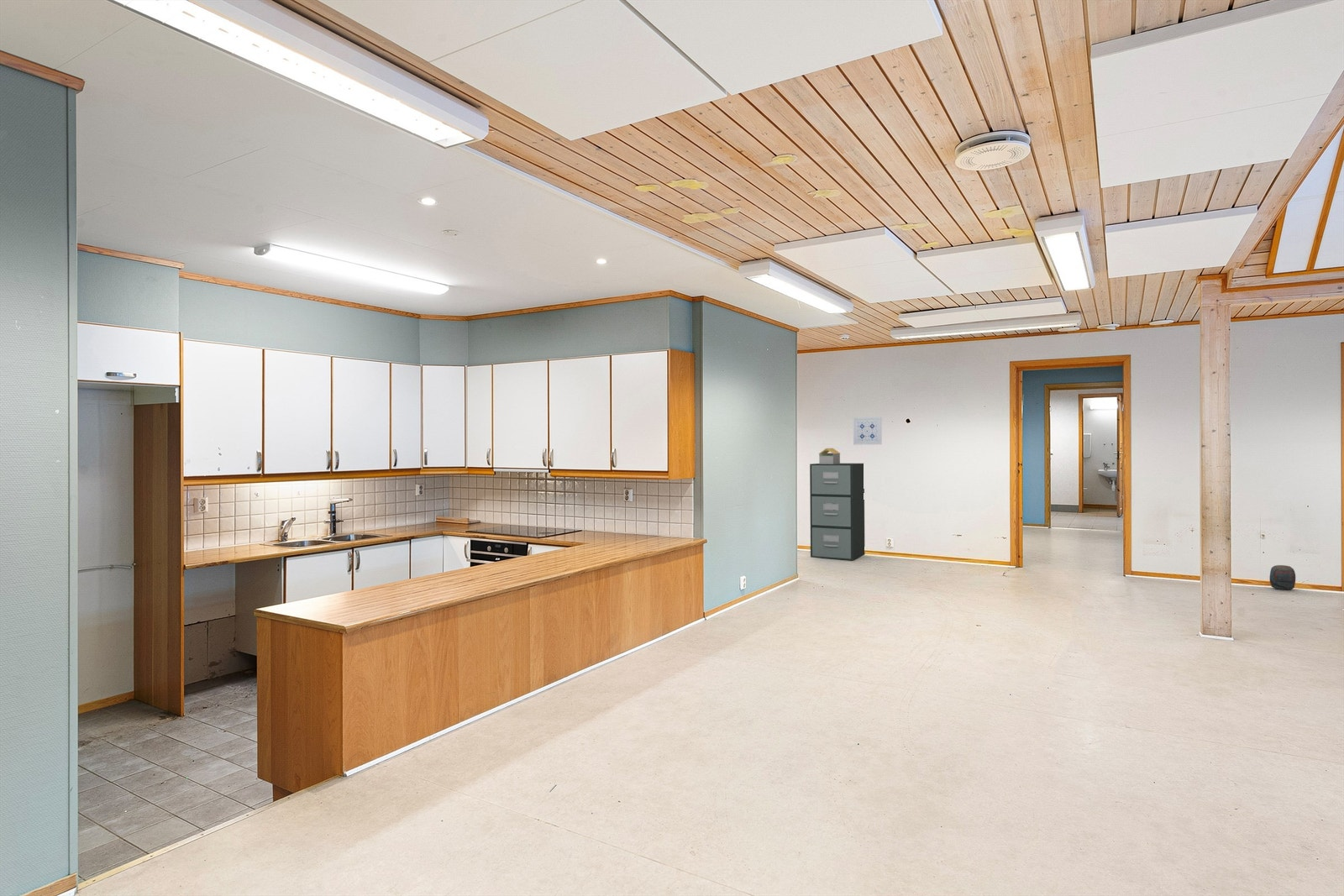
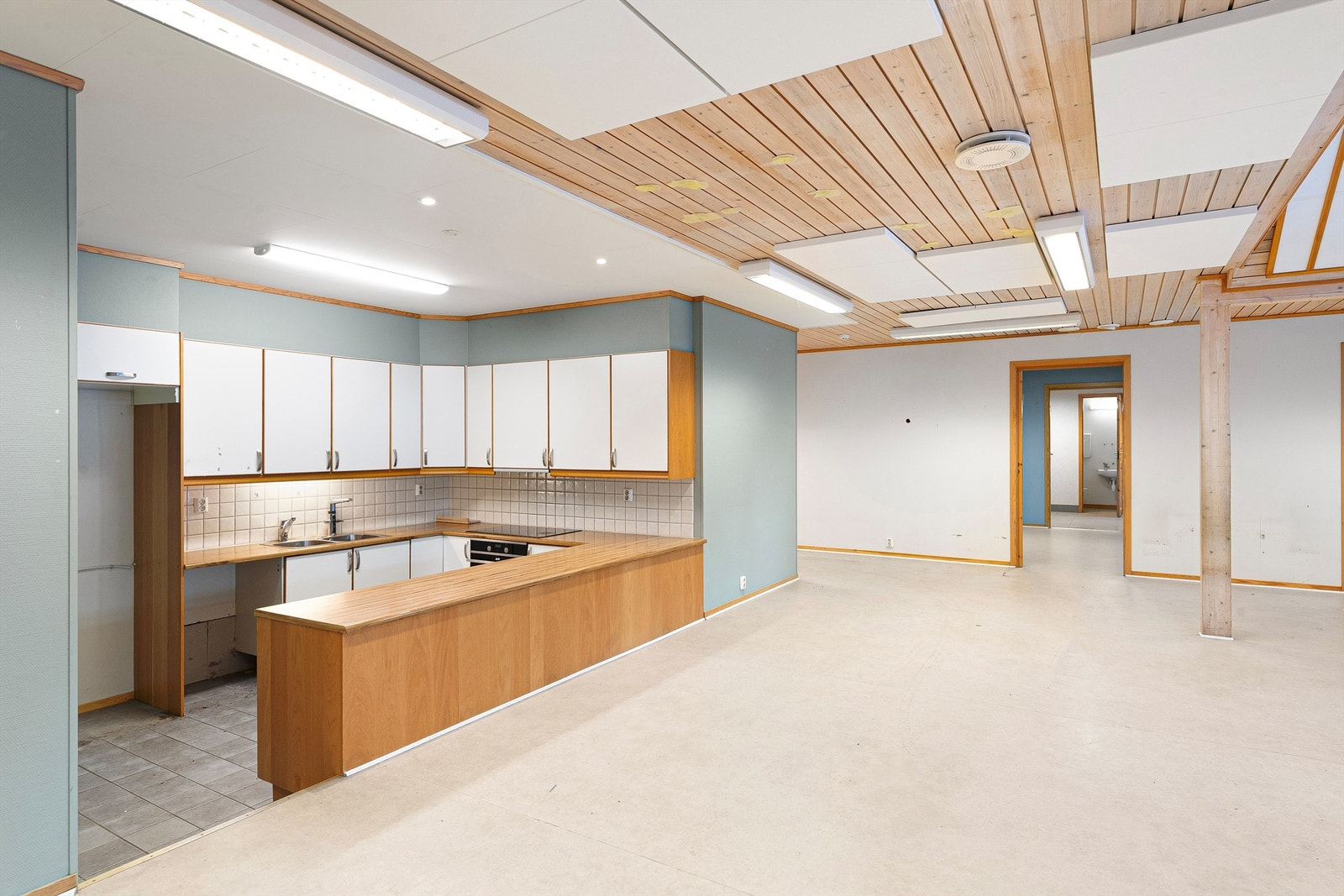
- rock [1269,564,1296,591]
- wall art [853,417,882,446]
- filing cabinet [809,463,866,561]
- architectural model [818,448,841,464]
